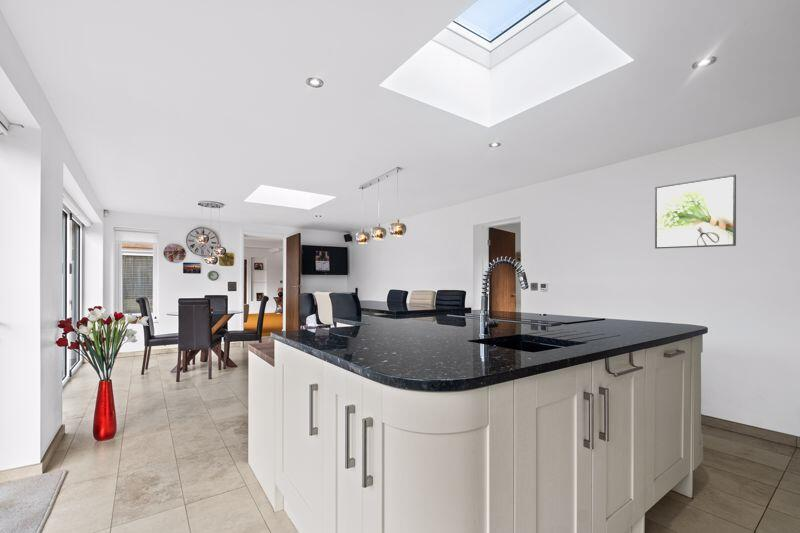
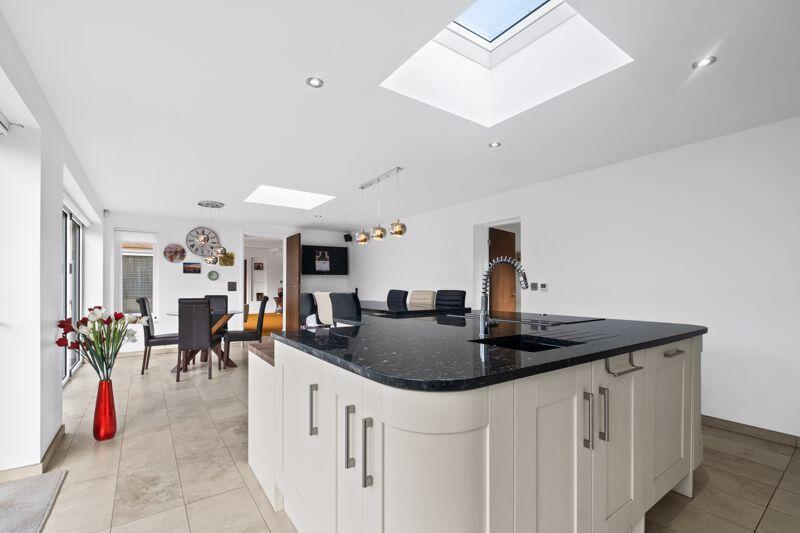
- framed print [654,174,737,250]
